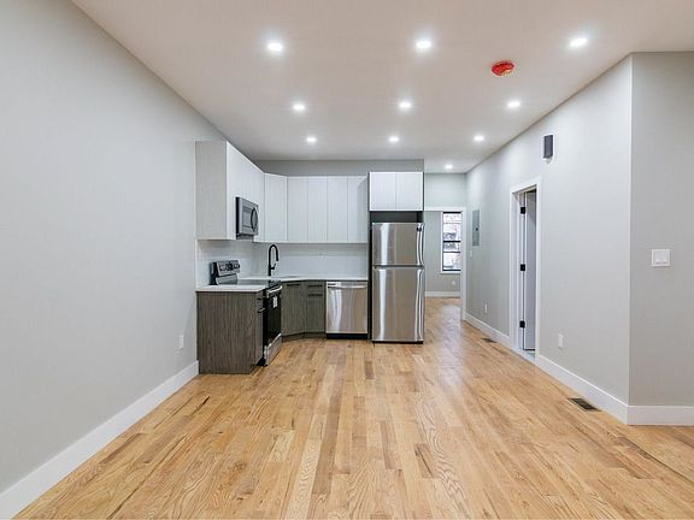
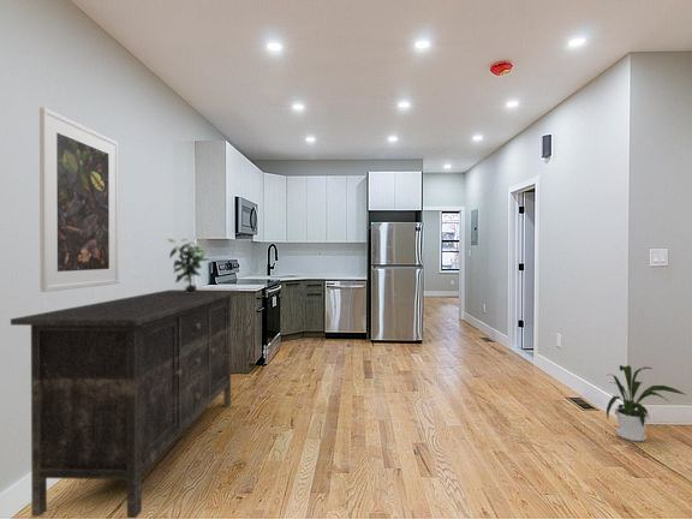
+ potted plant [167,238,209,293]
+ house plant [606,364,687,442]
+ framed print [38,106,120,293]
+ sideboard [10,288,239,519]
